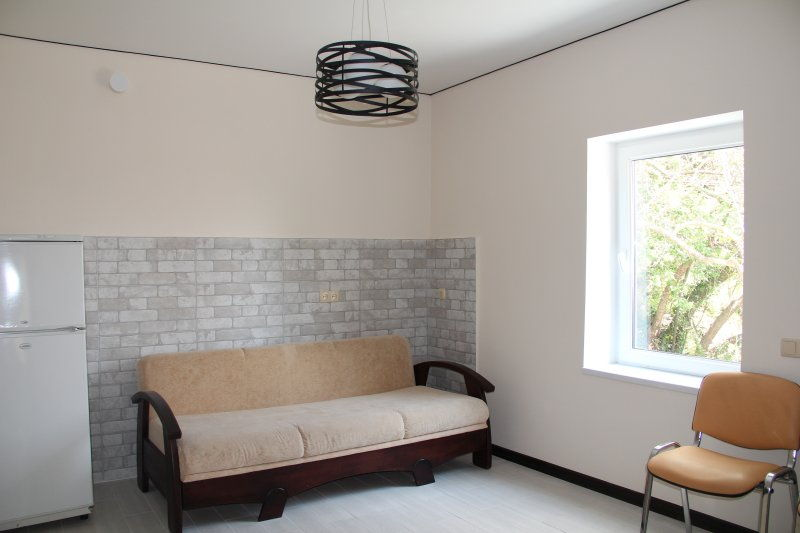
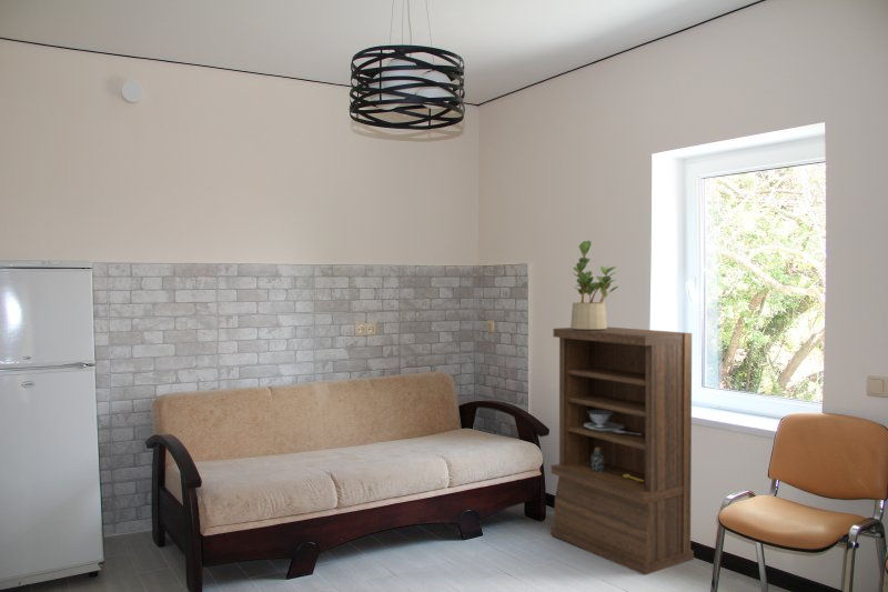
+ potted plant [569,240,619,330]
+ bookshelf [549,325,695,576]
